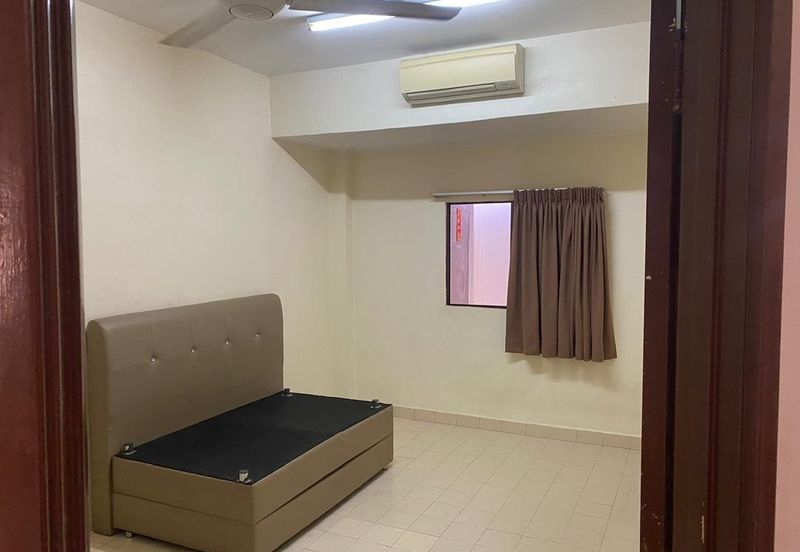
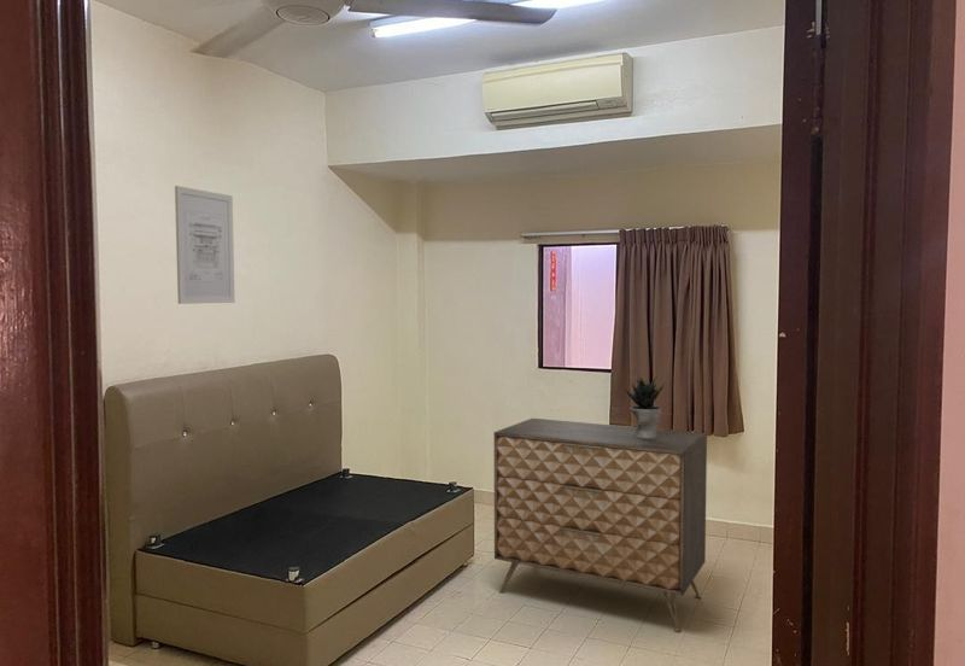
+ dresser [493,417,708,633]
+ wall art [174,185,236,305]
+ potted plant [620,373,666,438]
